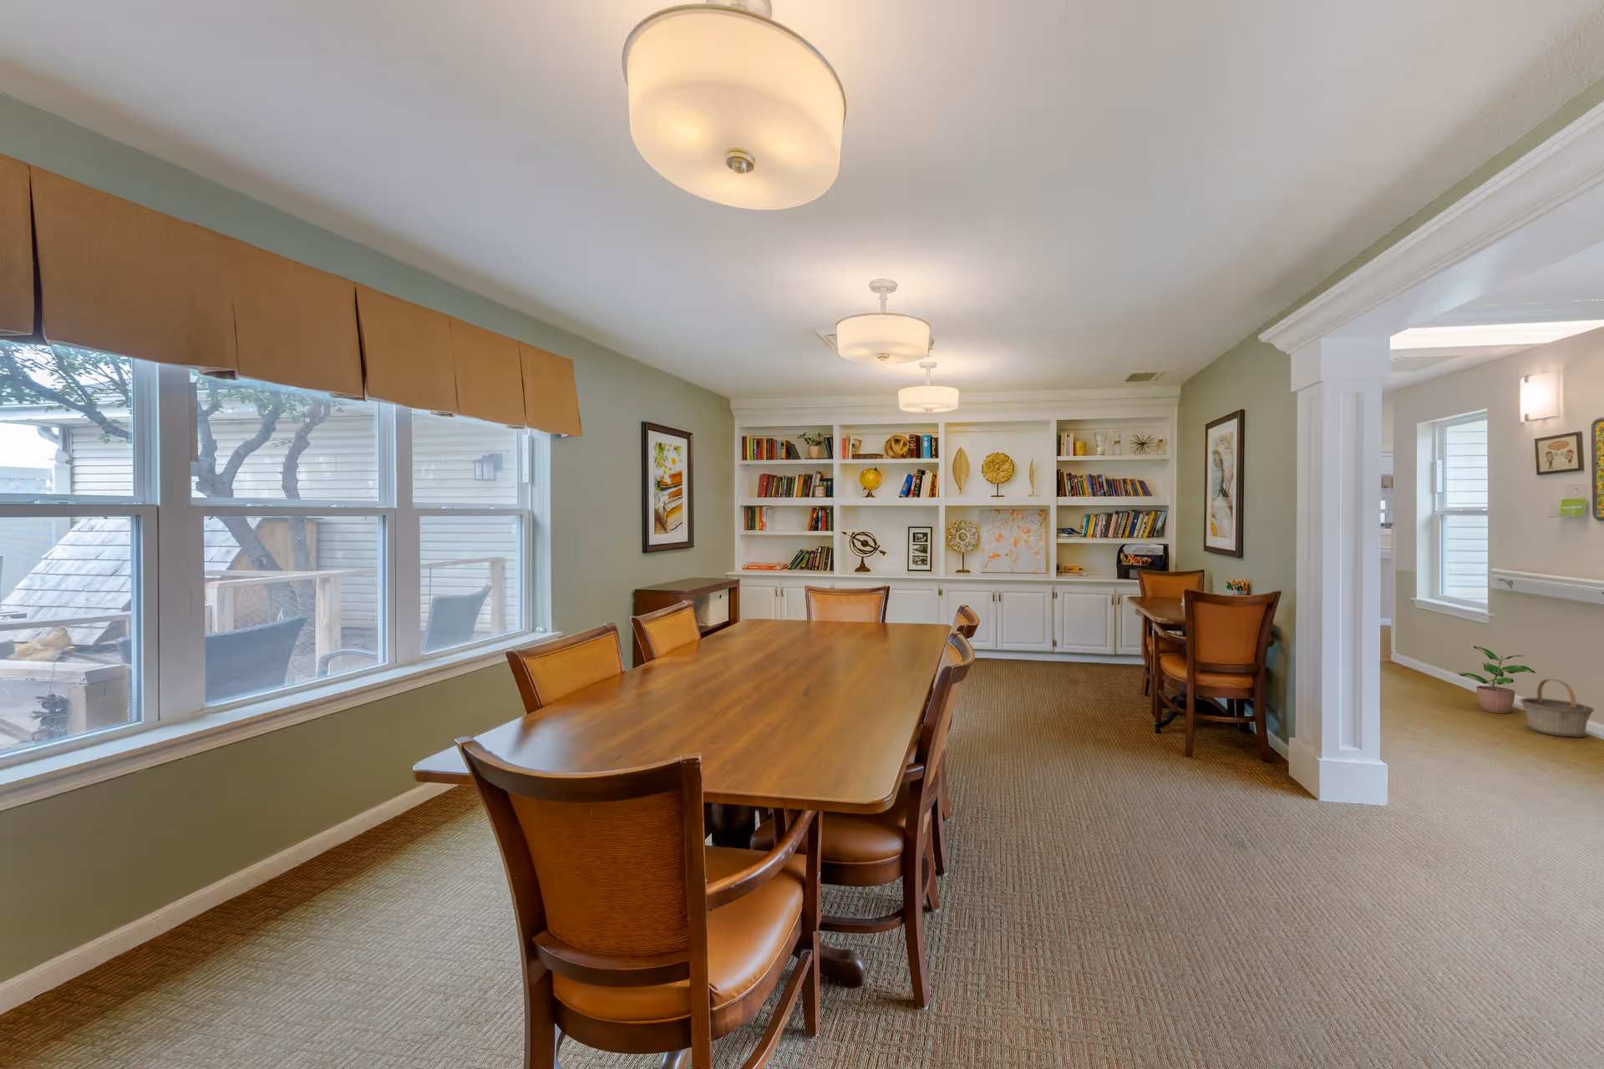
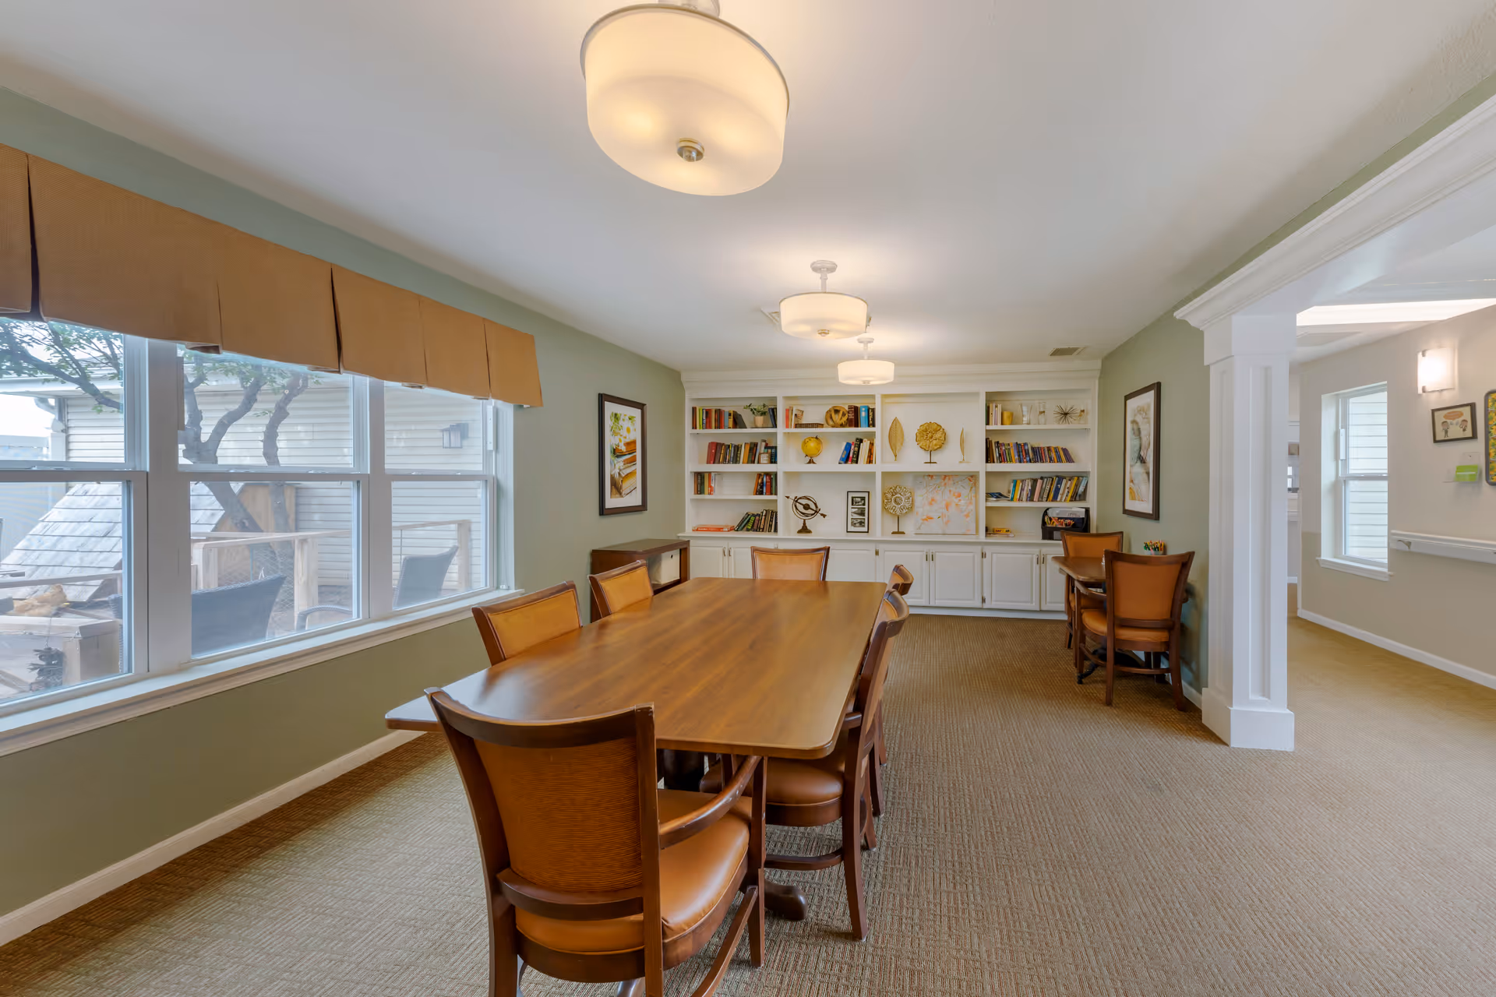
- potted plant [1458,645,1536,713]
- basket [1519,678,1594,739]
